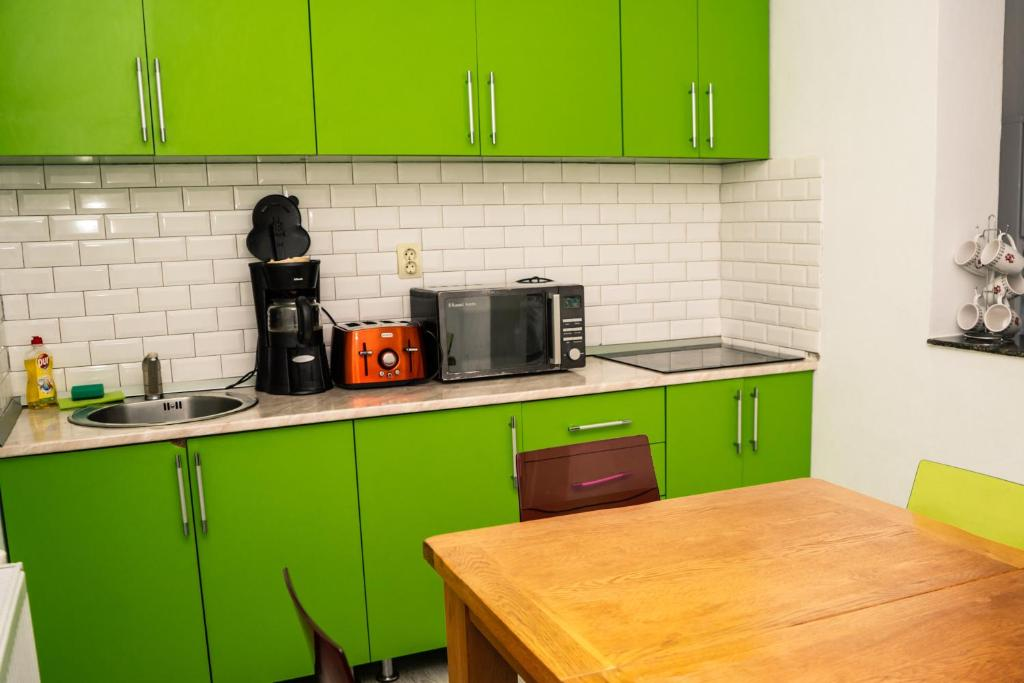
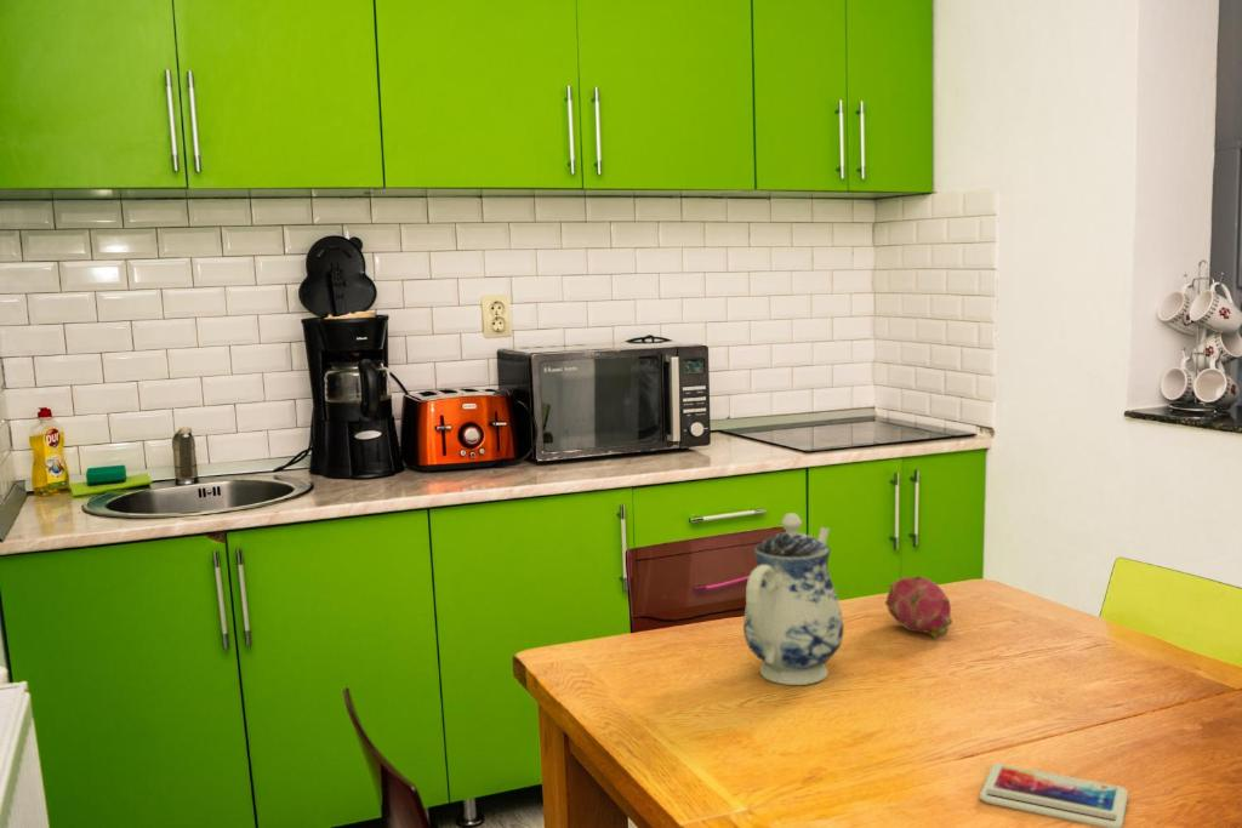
+ smartphone [979,763,1129,828]
+ teapot [742,512,845,686]
+ fruit [884,575,953,639]
